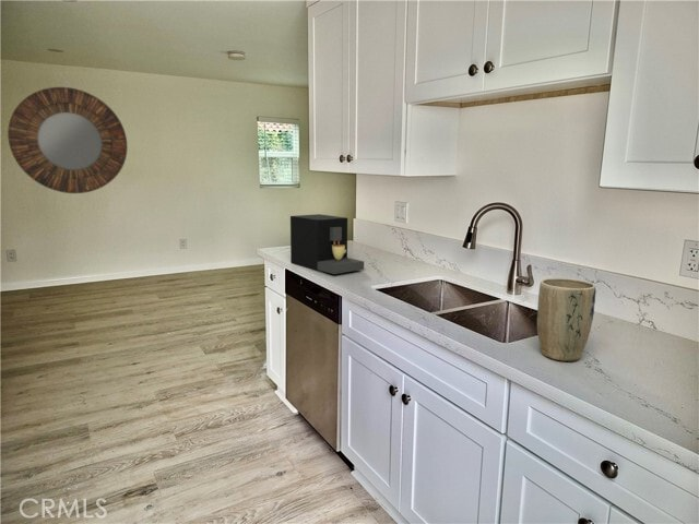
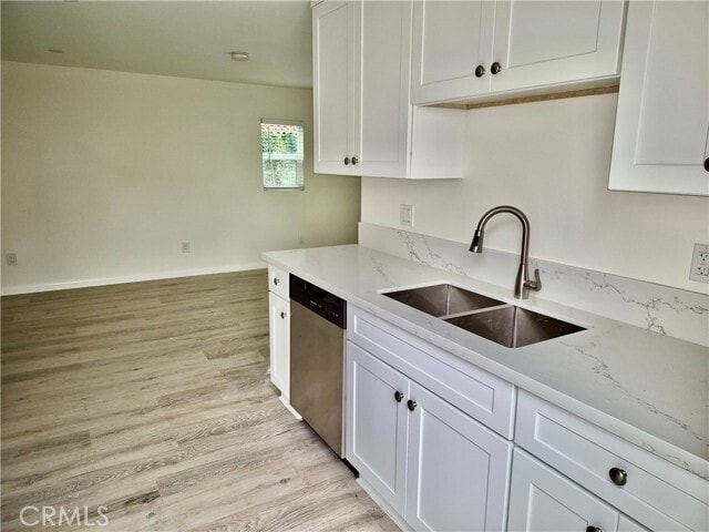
- plant pot [536,277,597,362]
- home mirror [7,86,129,194]
- coffee maker [289,213,365,275]
